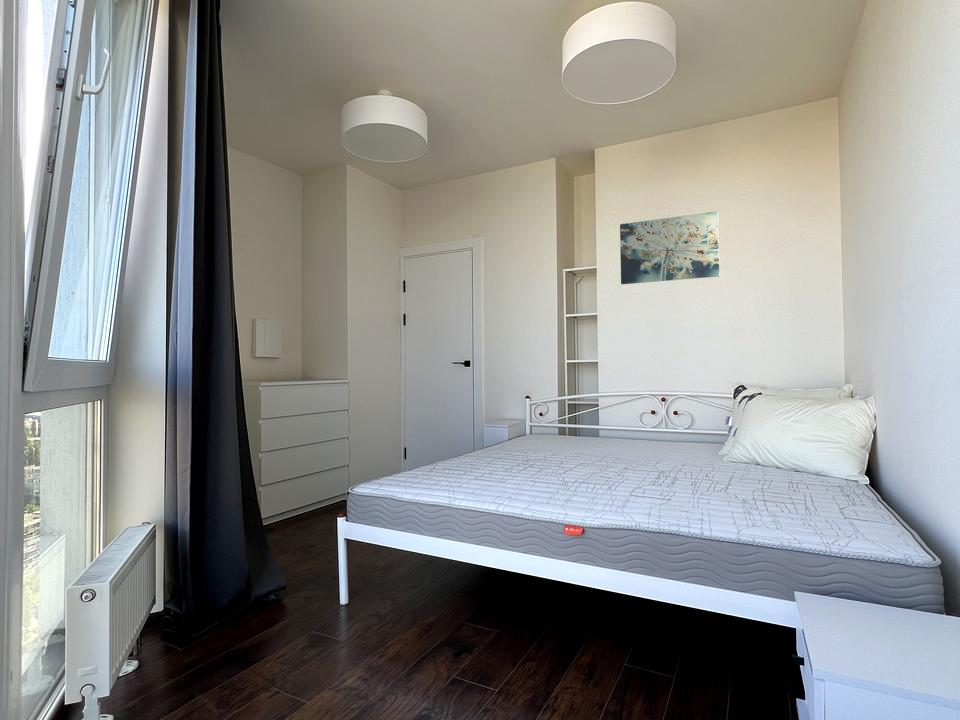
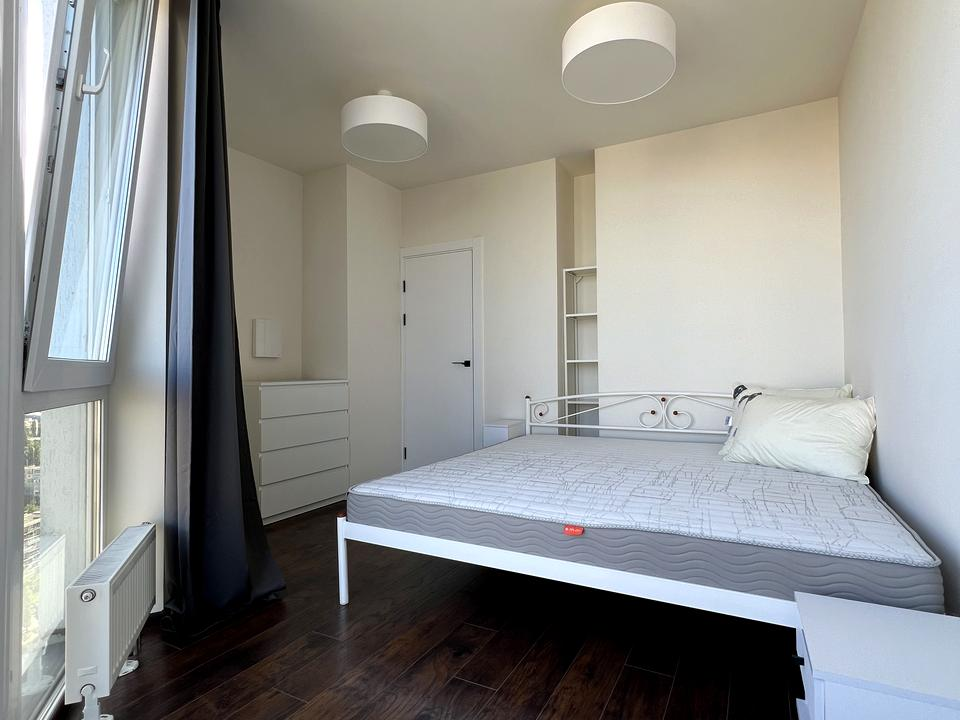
- wall art [619,210,720,285]
